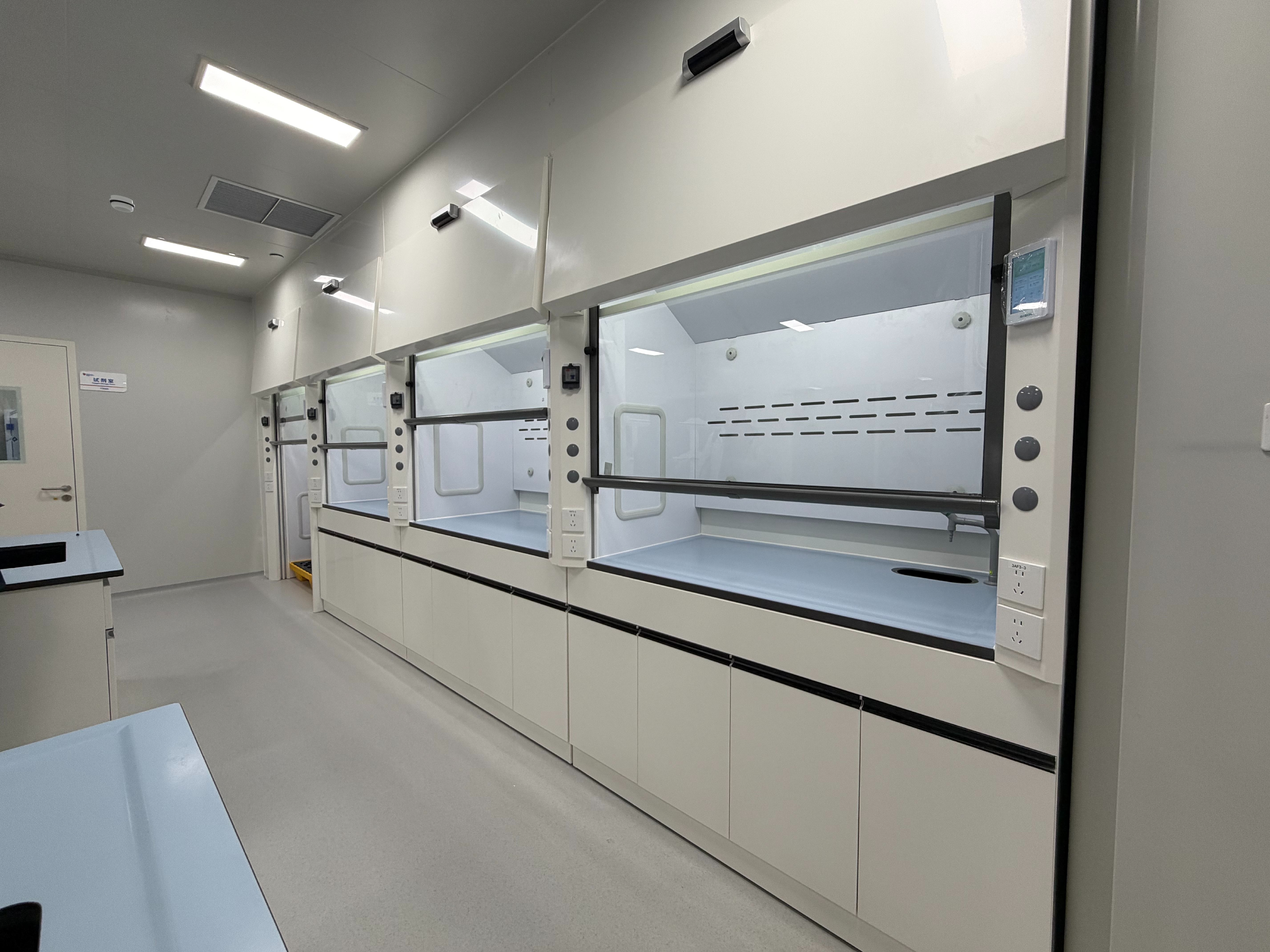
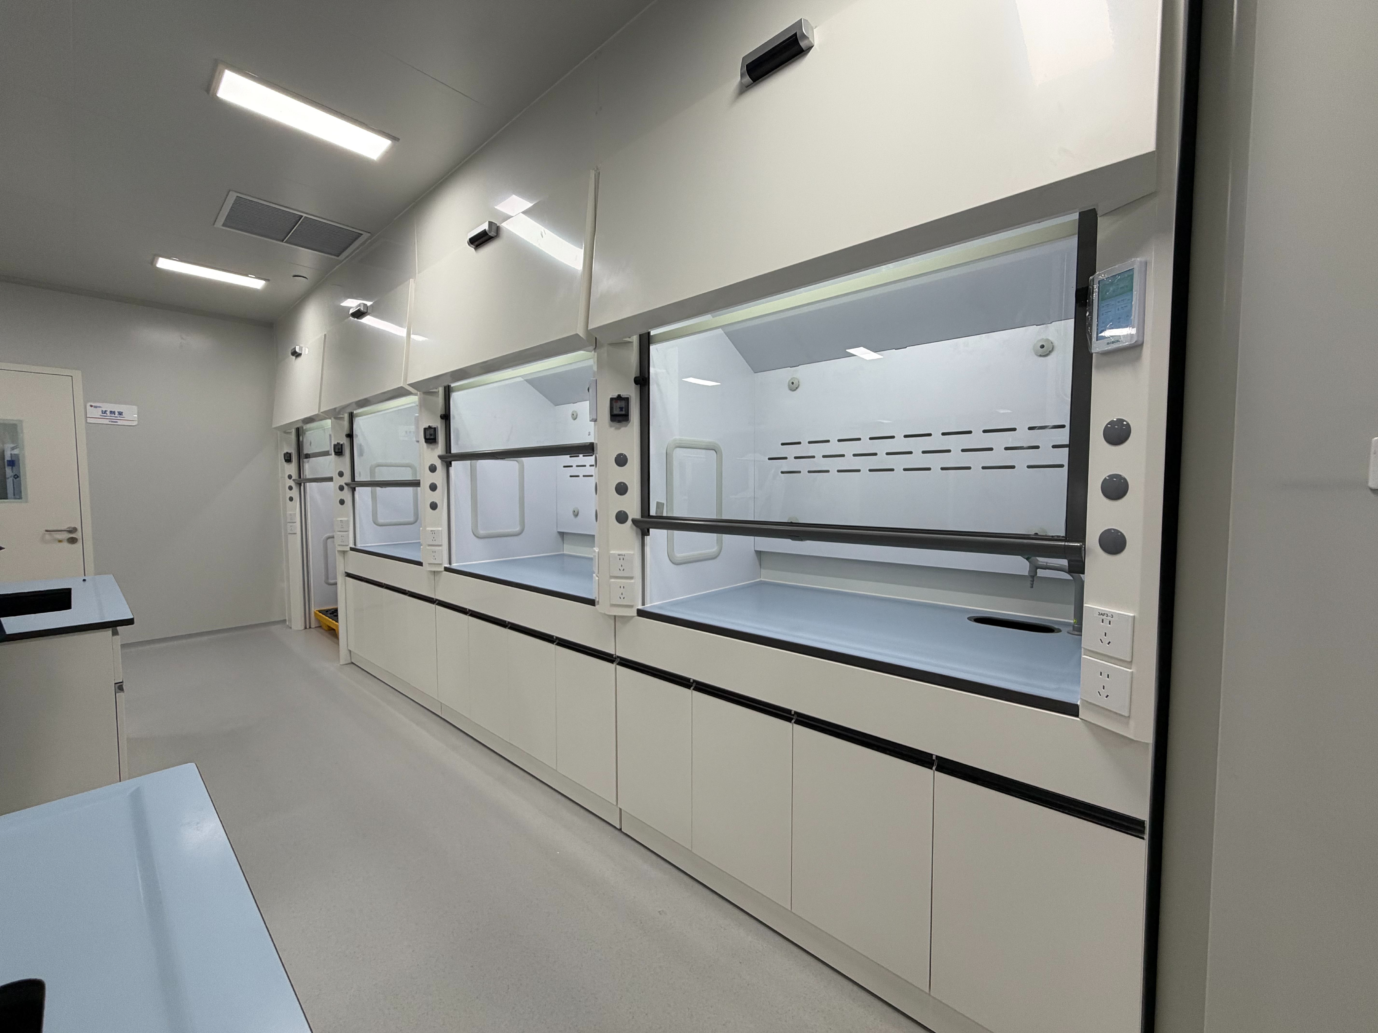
- smoke detector [109,195,135,213]
